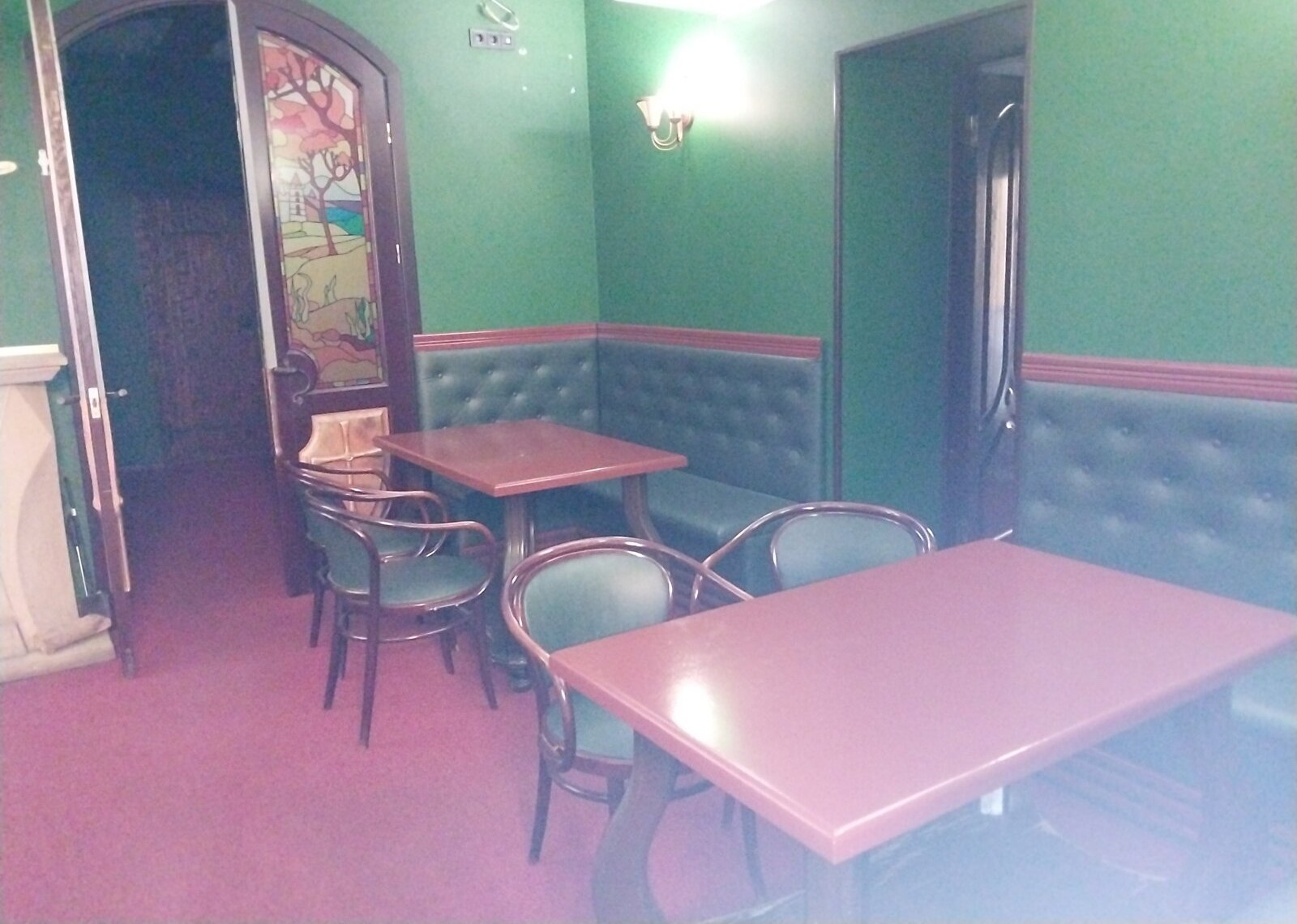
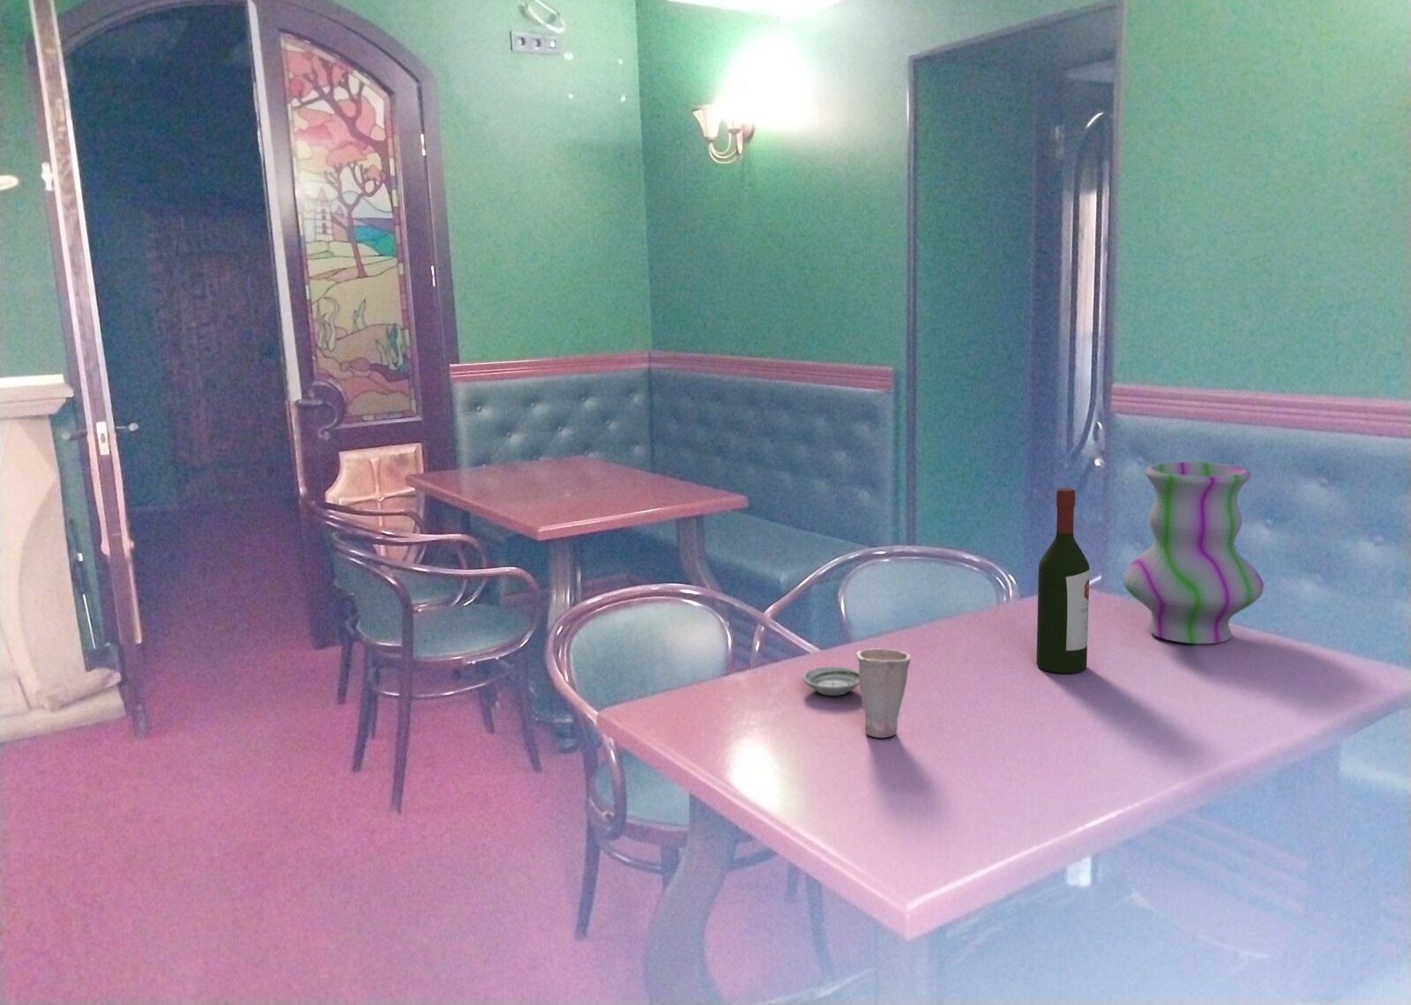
+ vase [1122,461,1264,644]
+ saucer [802,666,859,696]
+ wine bottle [1036,487,1090,674]
+ cup [855,647,913,739]
